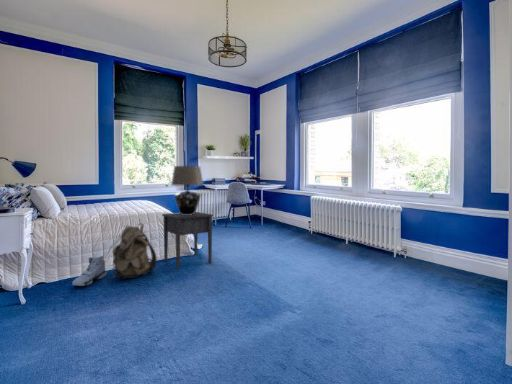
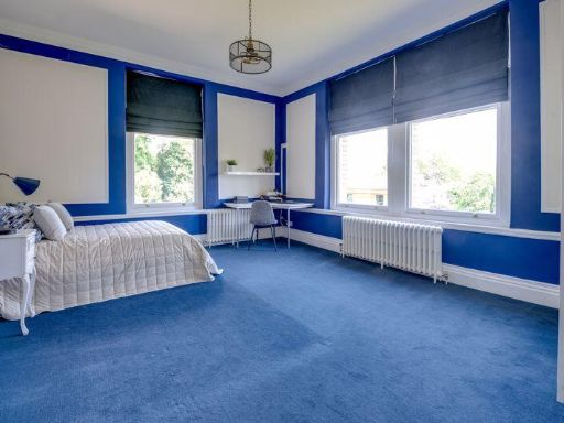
- table lamp [170,165,204,215]
- sneaker [71,255,108,287]
- nightstand [161,211,214,270]
- backpack [111,223,158,280]
